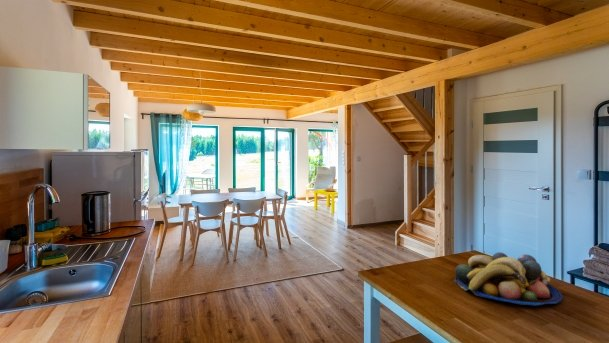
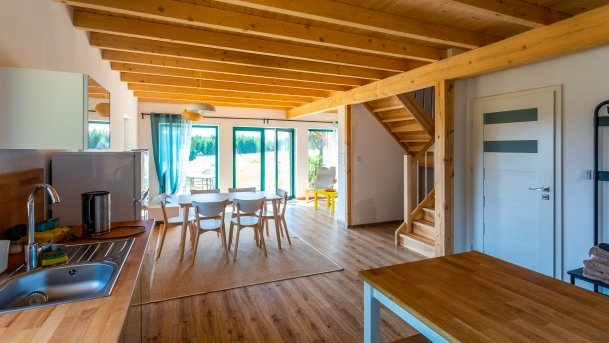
- fruit bowl [453,251,564,306]
